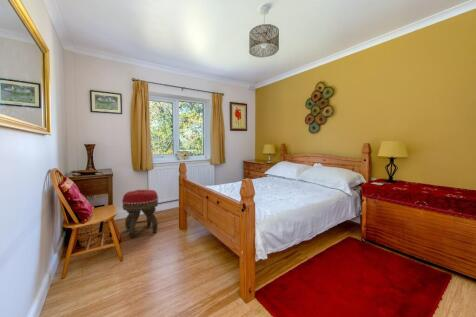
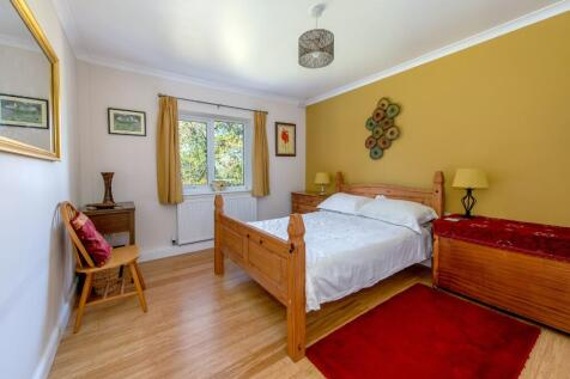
- footstool [121,189,159,239]
